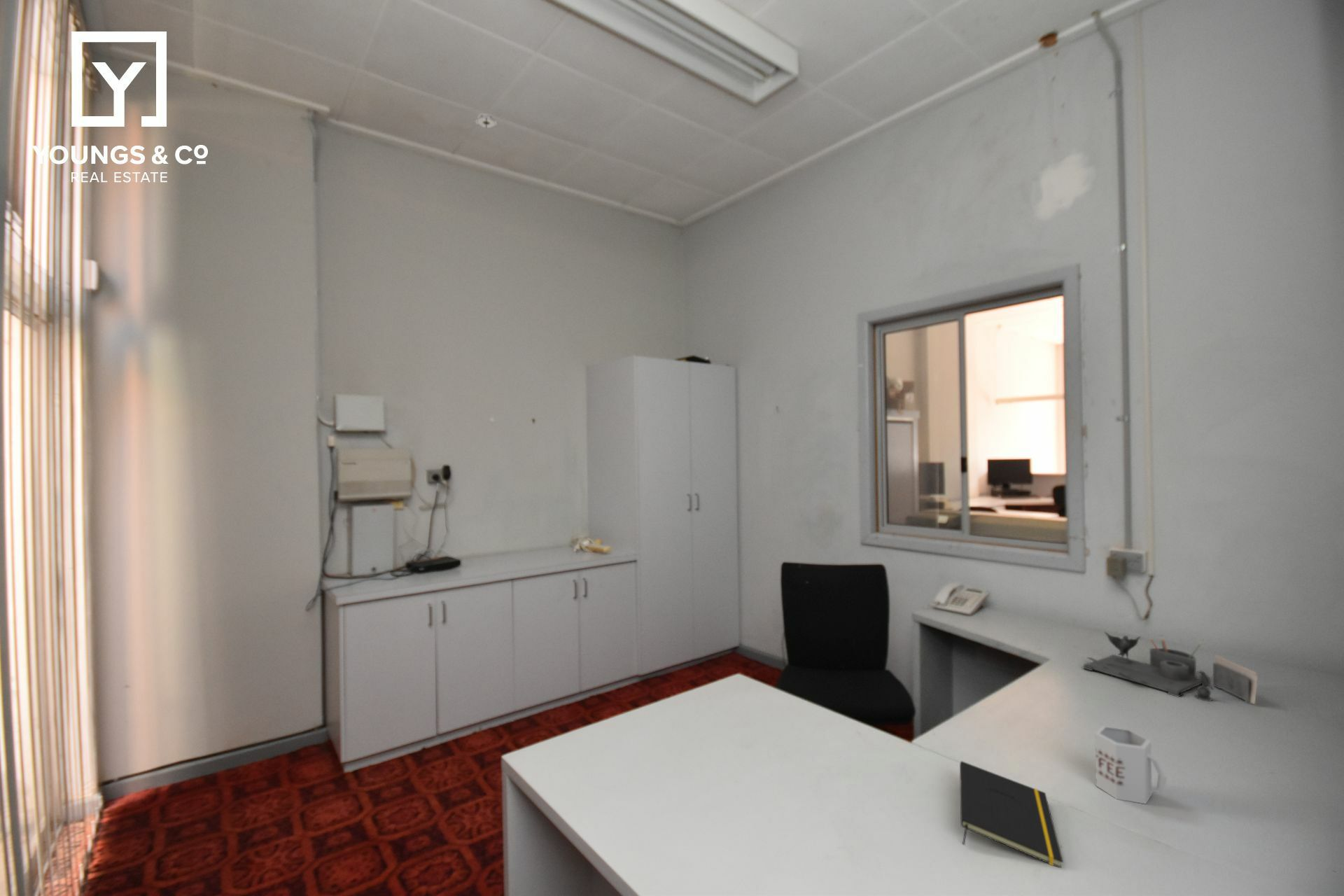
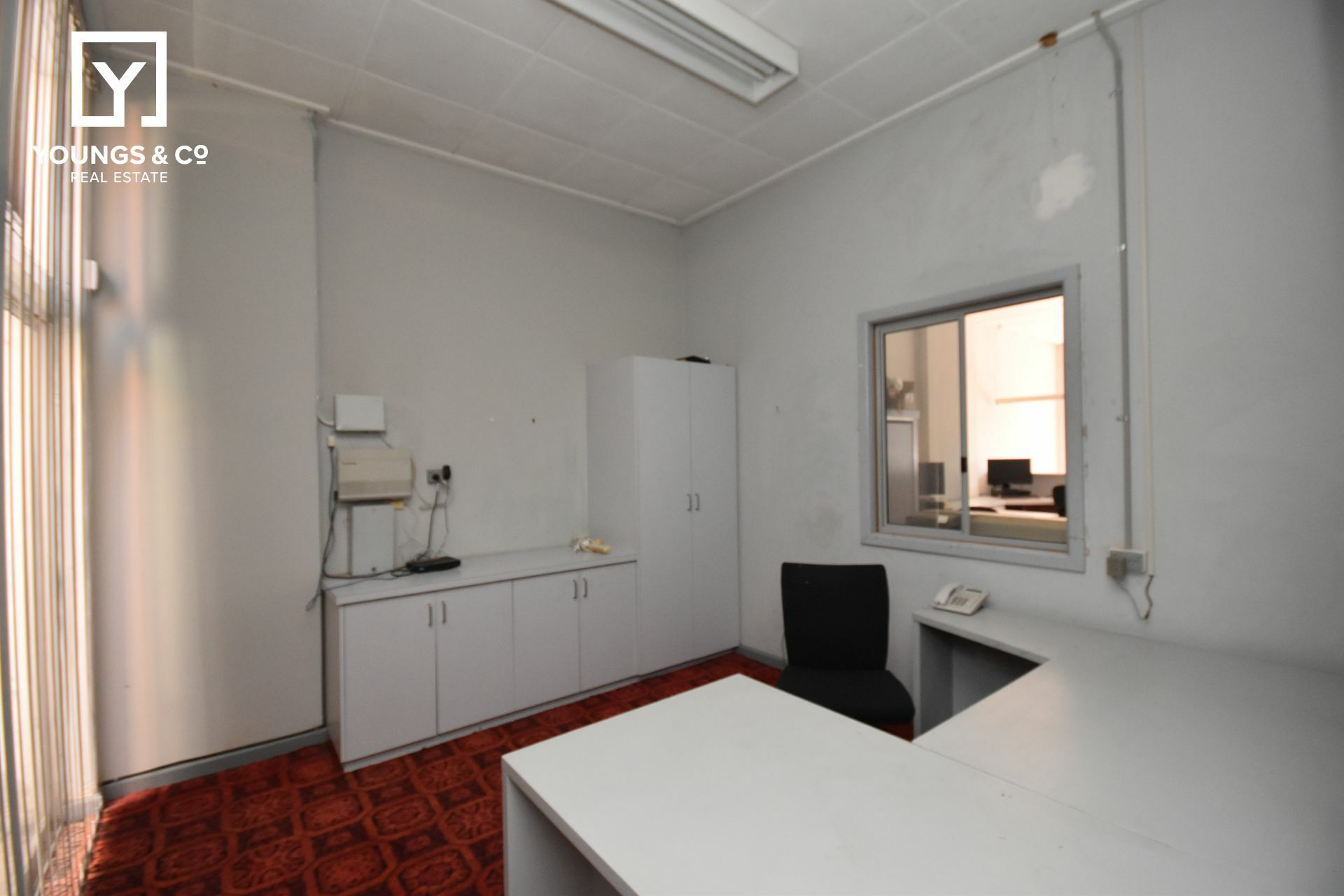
- mug [1095,726,1168,805]
- smoke detector [475,113,498,129]
- notepad [959,760,1064,869]
- desk organizer [1082,631,1259,705]
